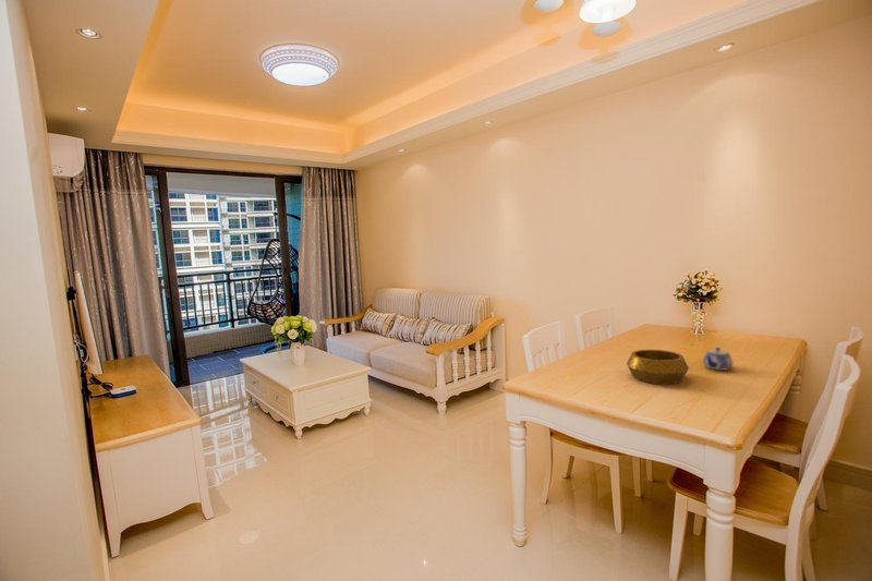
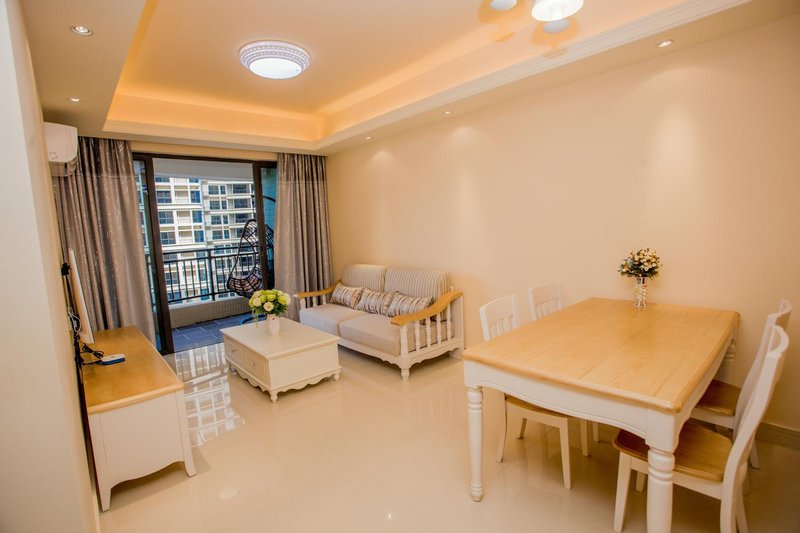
- teapot [702,347,734,372]
- decorative bowl [626,349,690,385]
